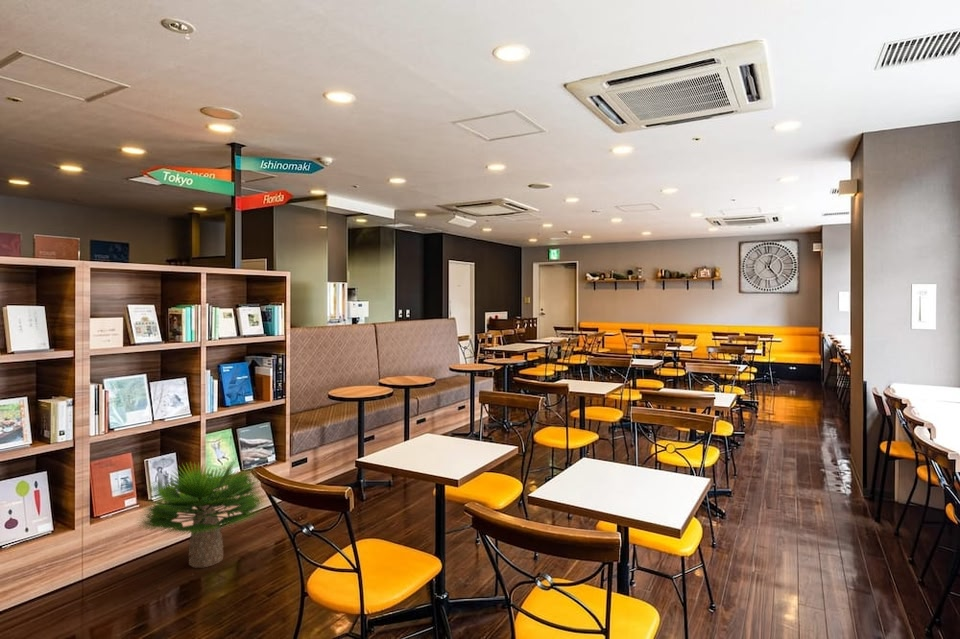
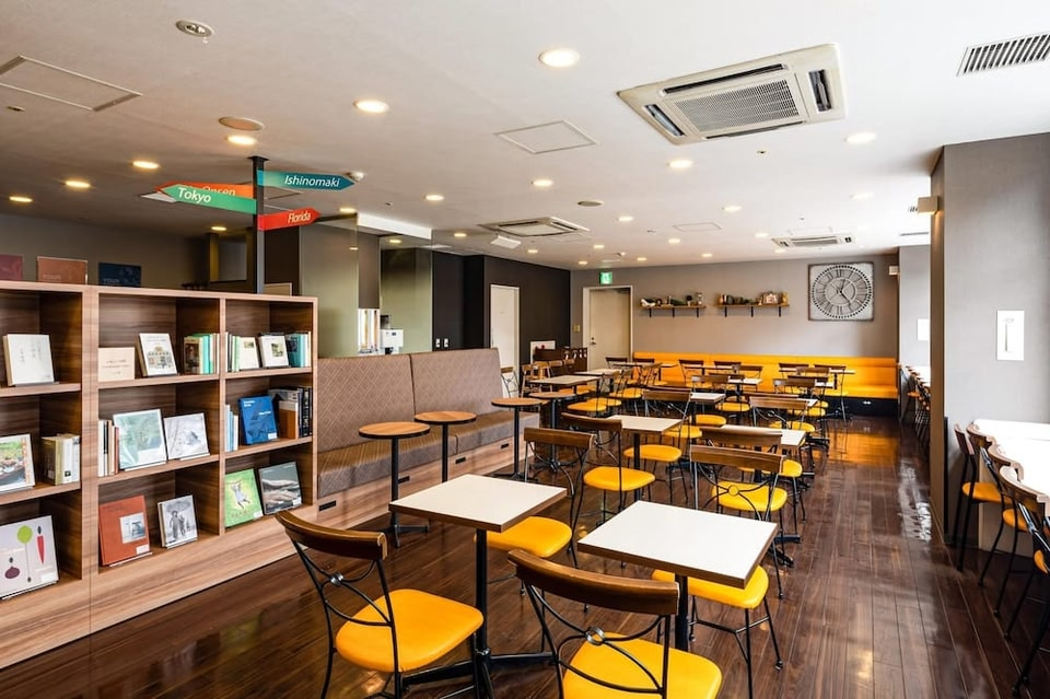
- potted plant [134,456,271,568]
